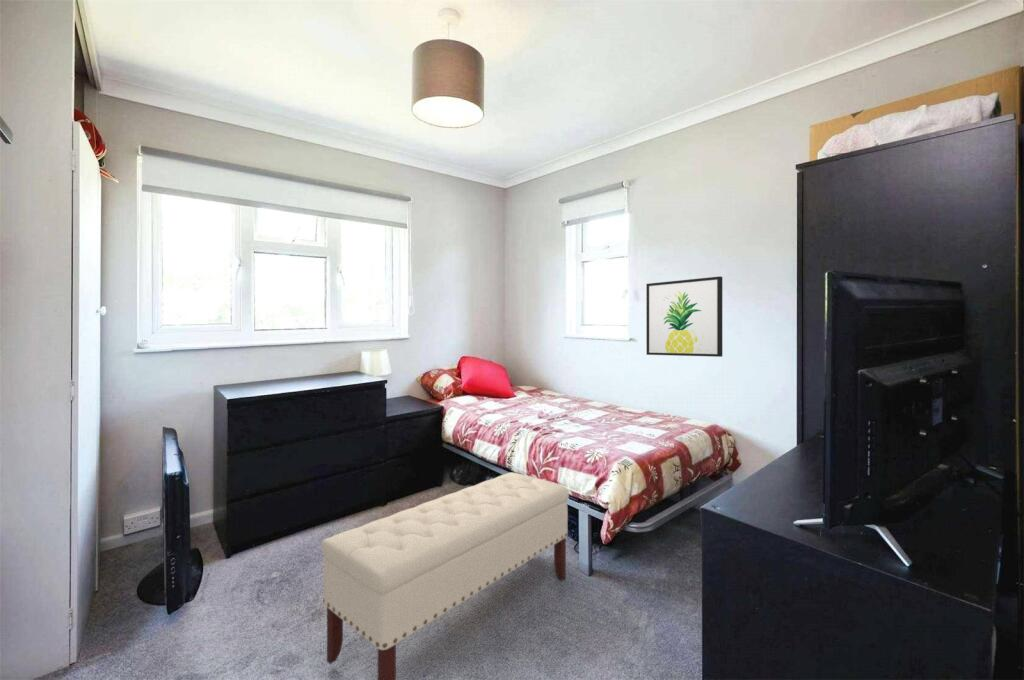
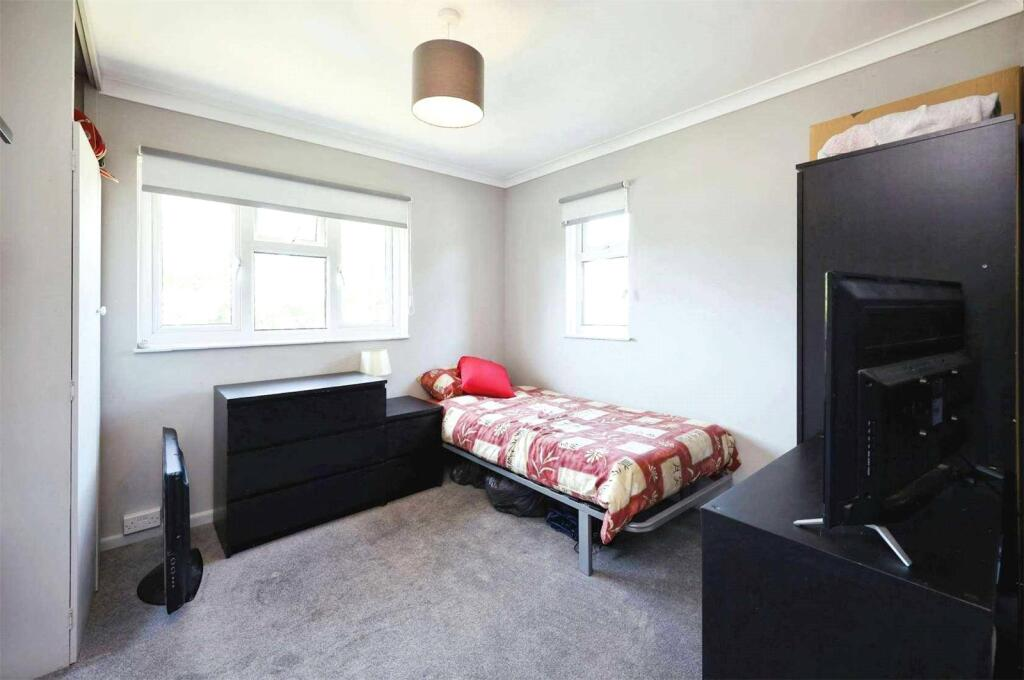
- bench [320,471,570,680]
- wall art [645,276,723,358]
